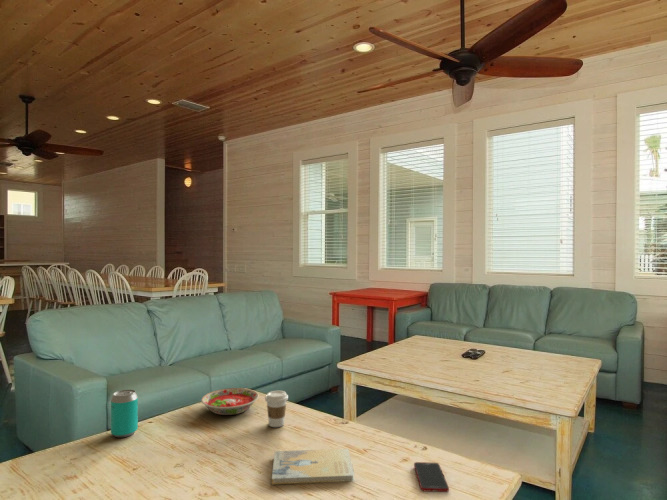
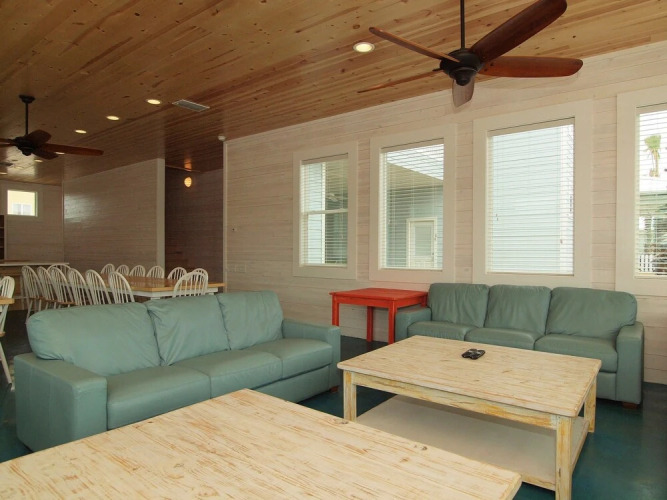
- coffee cup [264,390,289,428]
- bowl [200,387,260,416]
- book [271,448,356,485]
- cell phone [413,461,450,493]
- beverage can [110,389,139,439]
